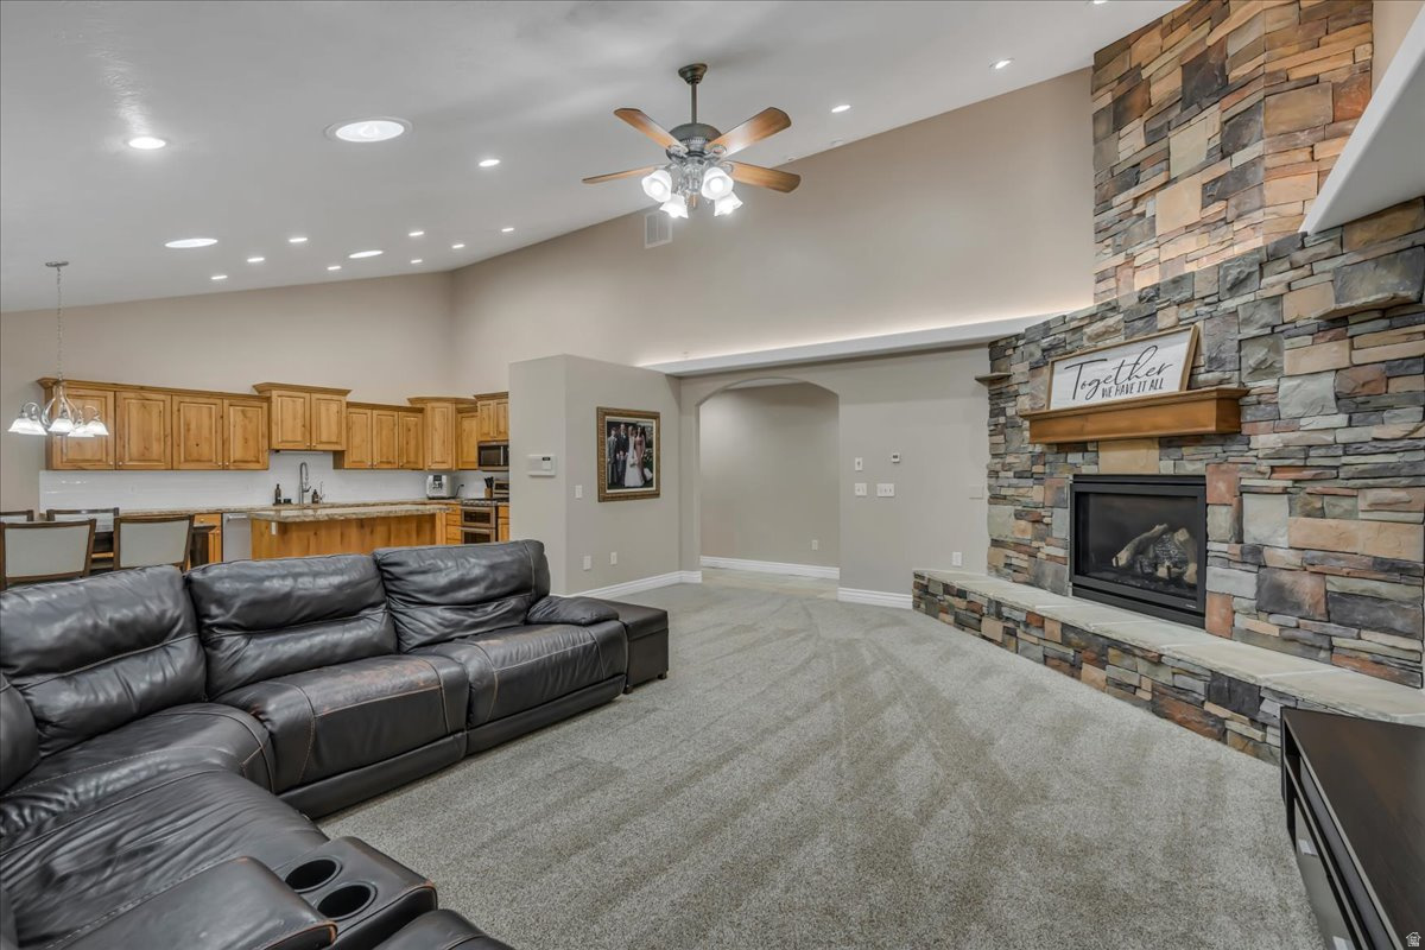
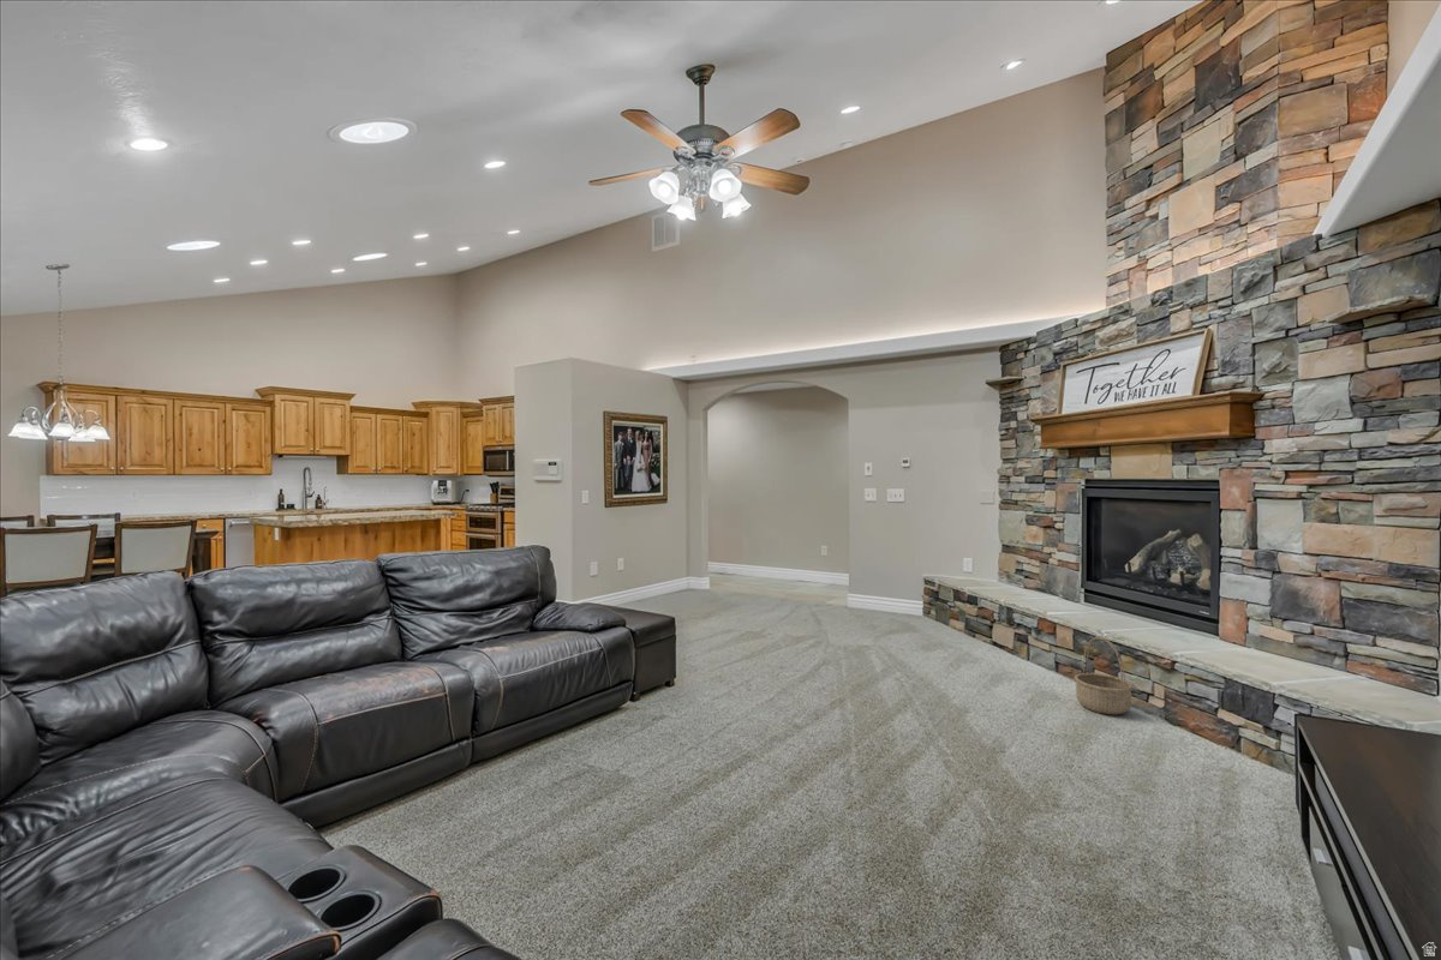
+ basket [1074,635,1134,715]
